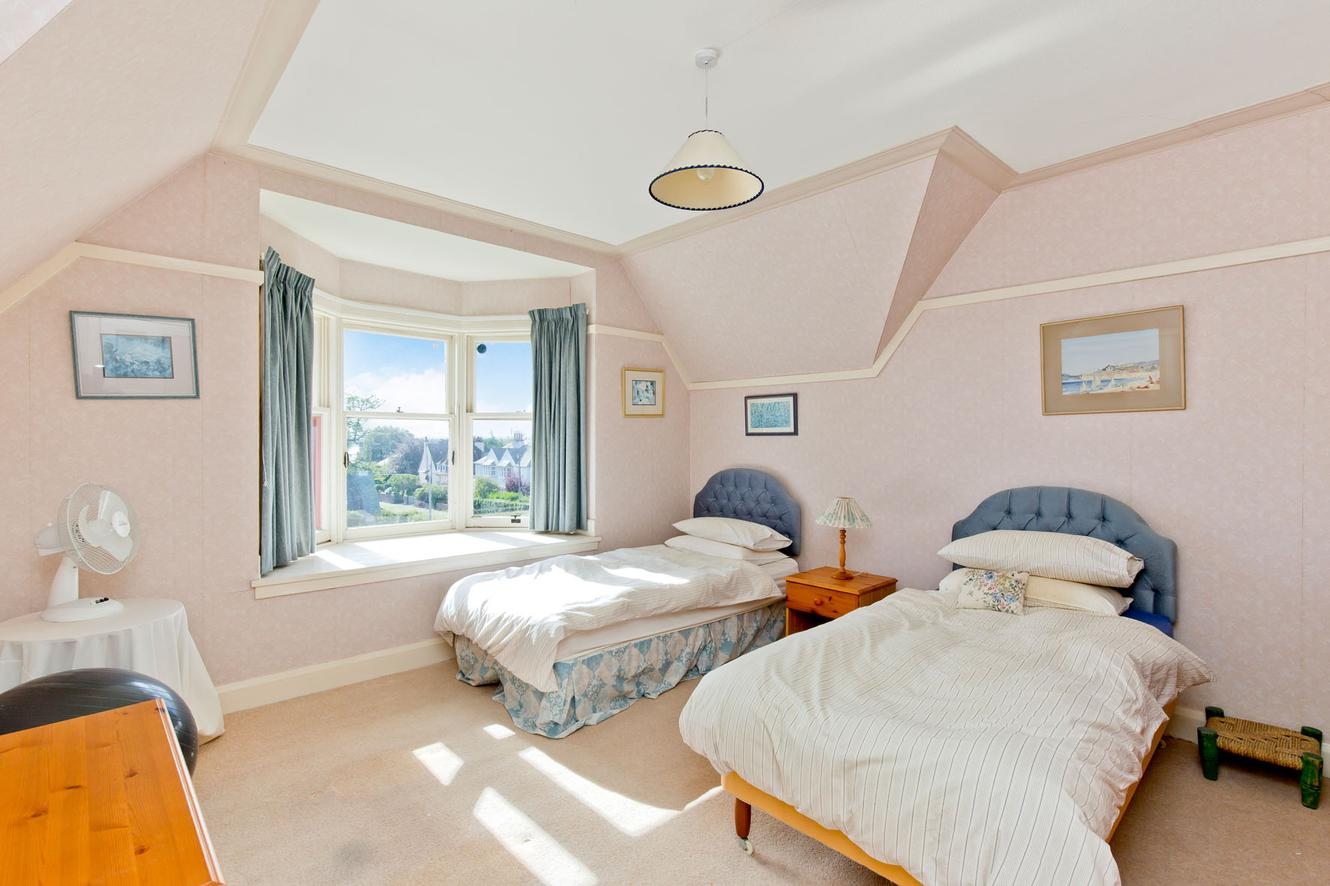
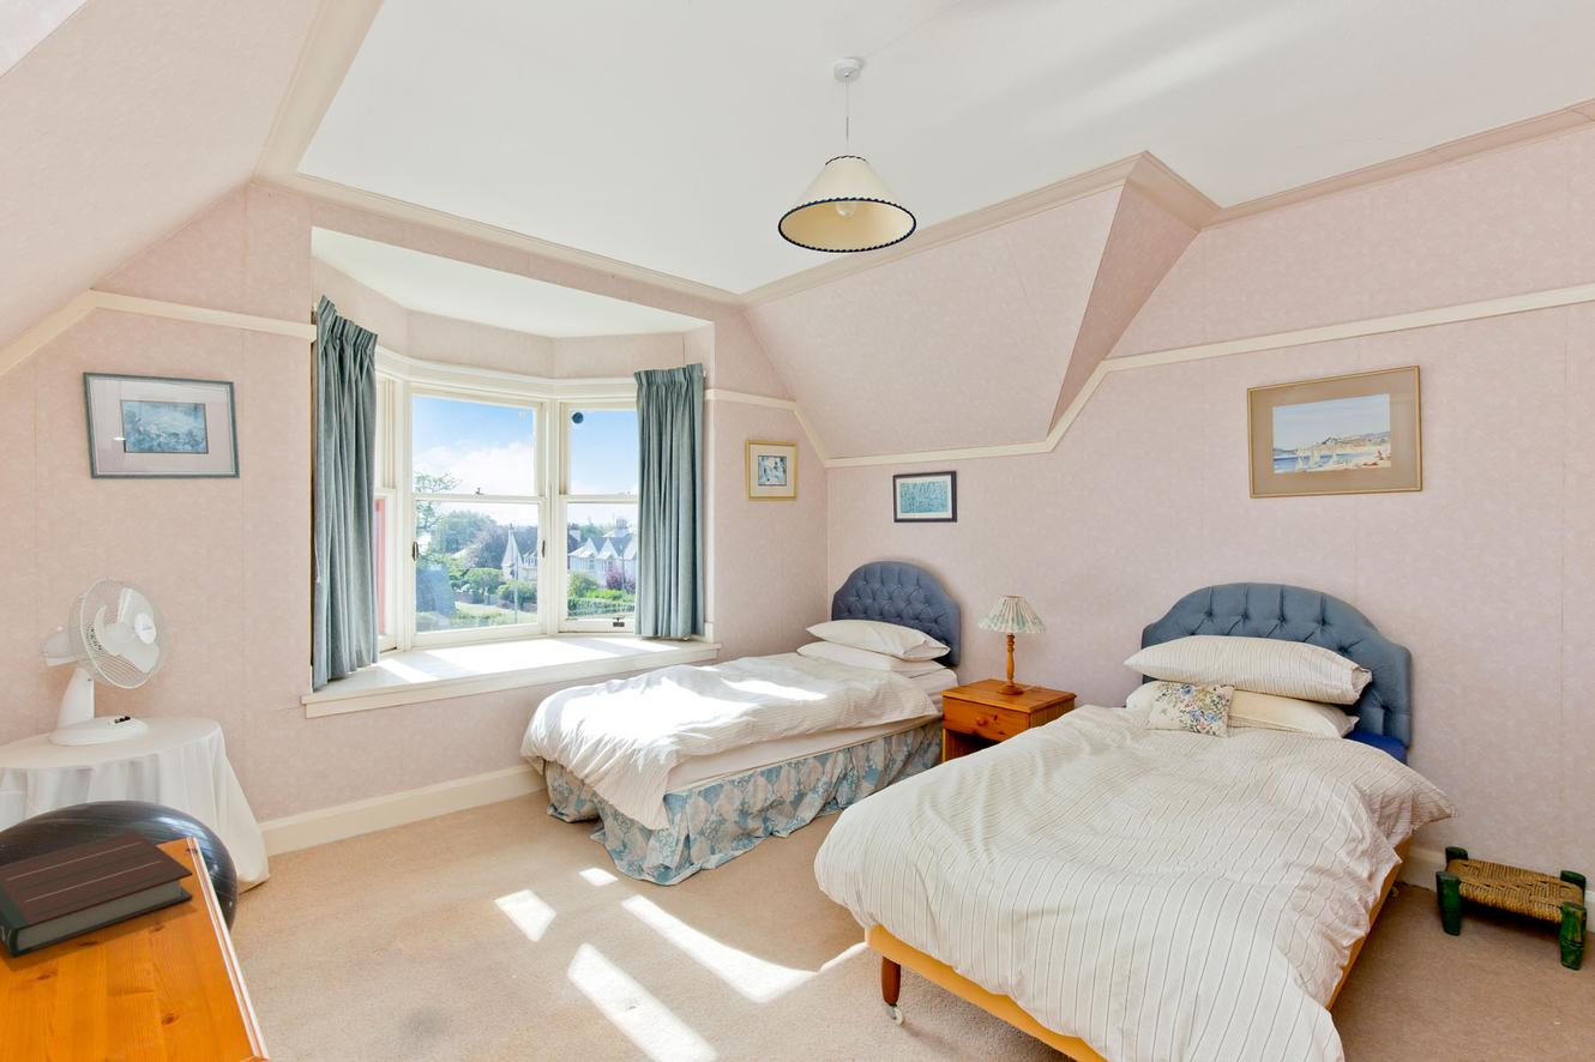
+ book [0,829,194,959]
